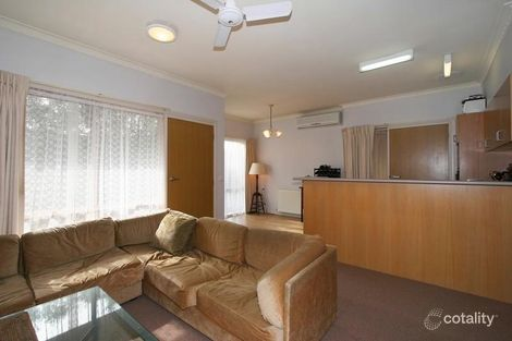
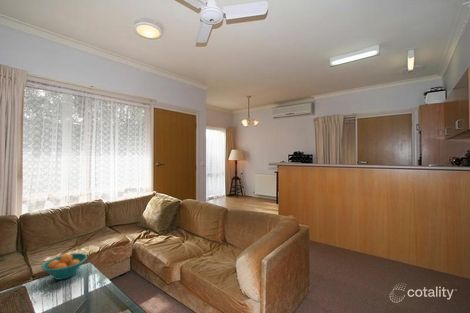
+ fruit bowl [40,252,89,281]
